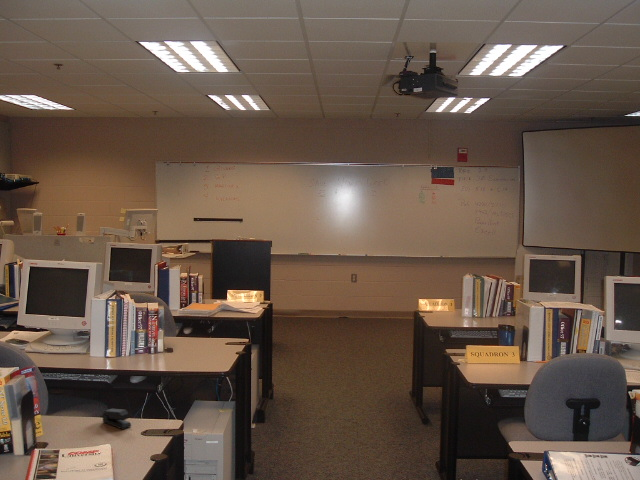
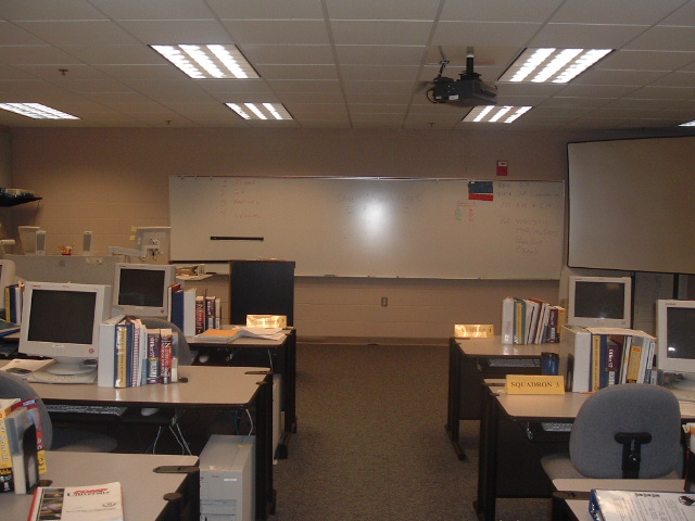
- stapler [102,408,132,431]
